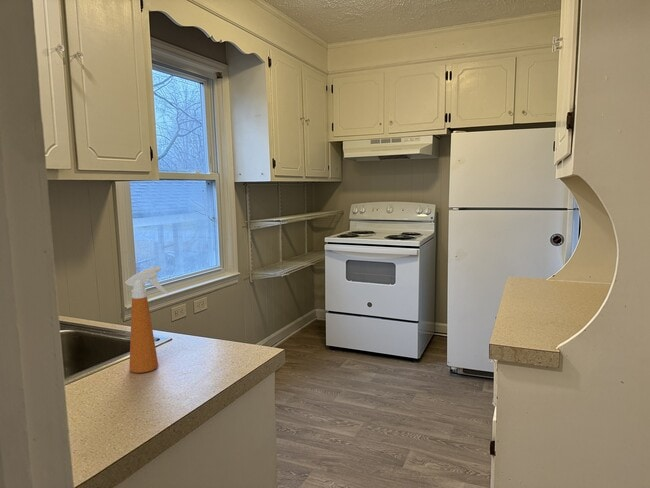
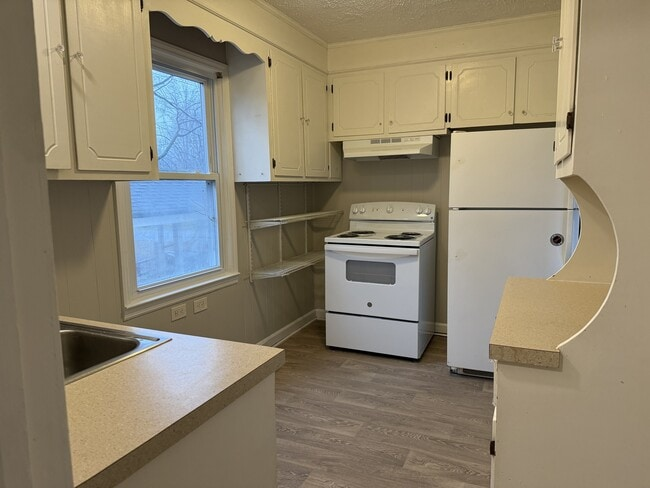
- spray bottle [124,265,169,374]
